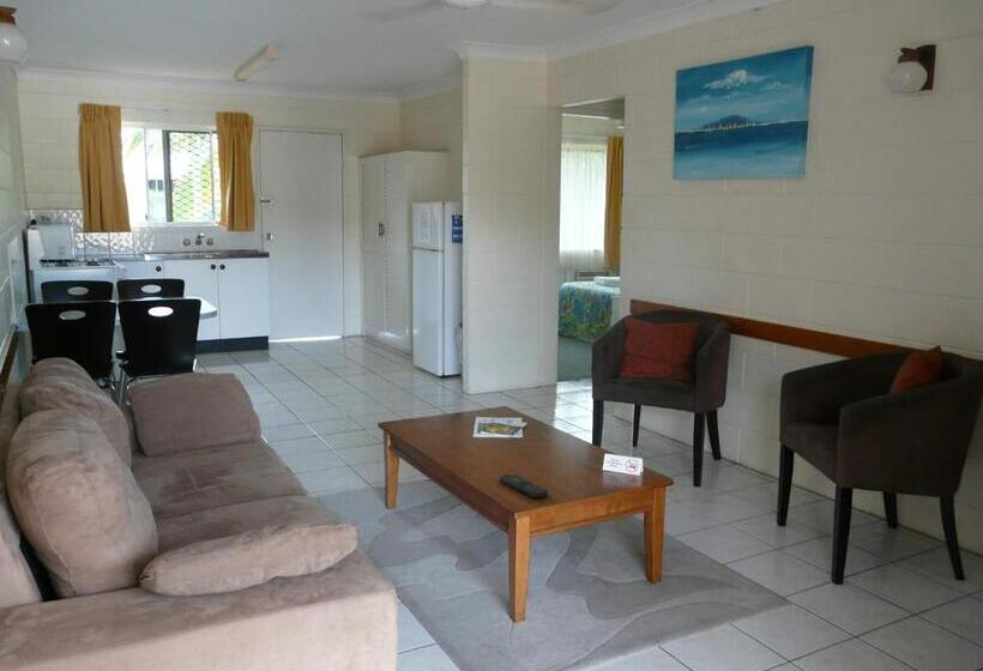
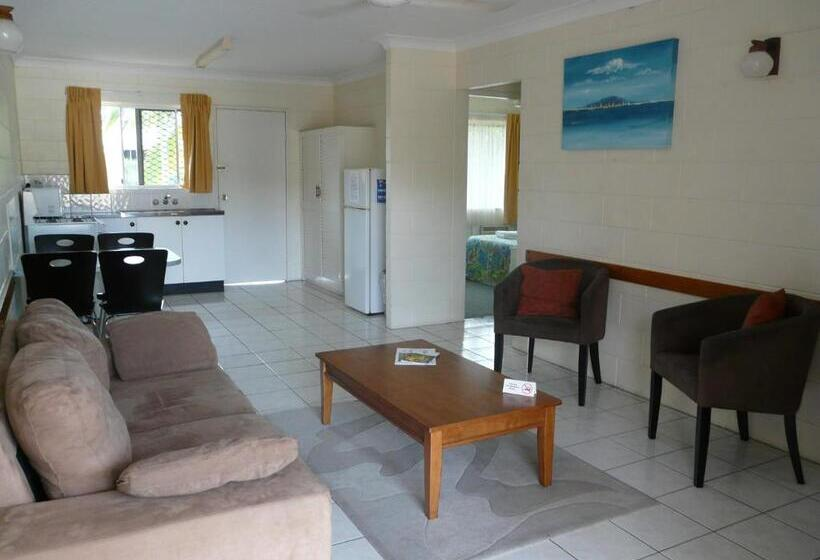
- remote control [499,473,549,498]
